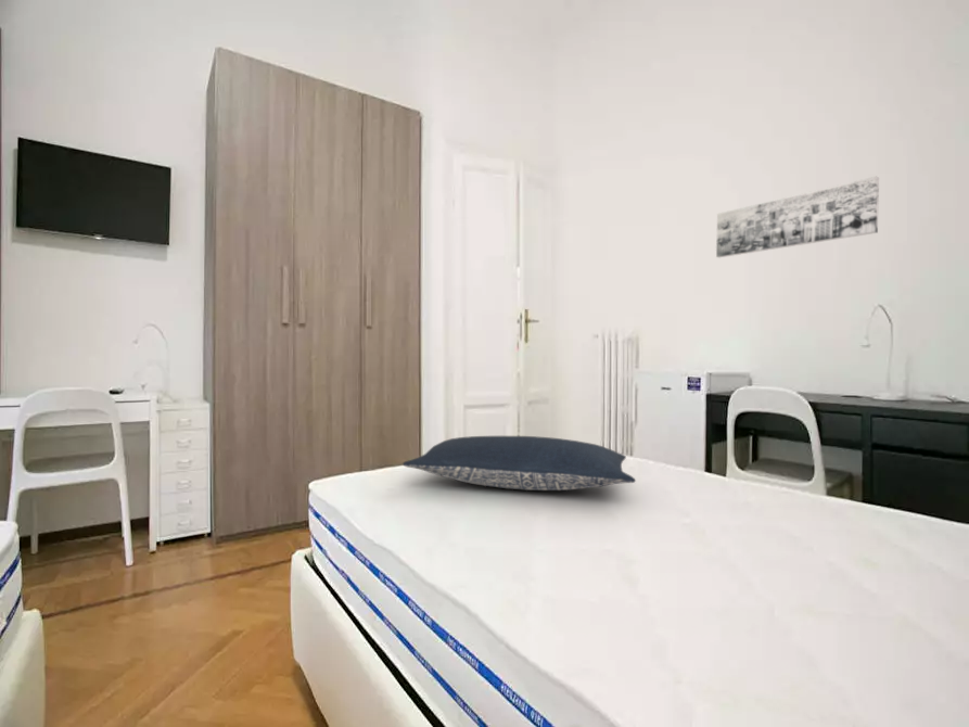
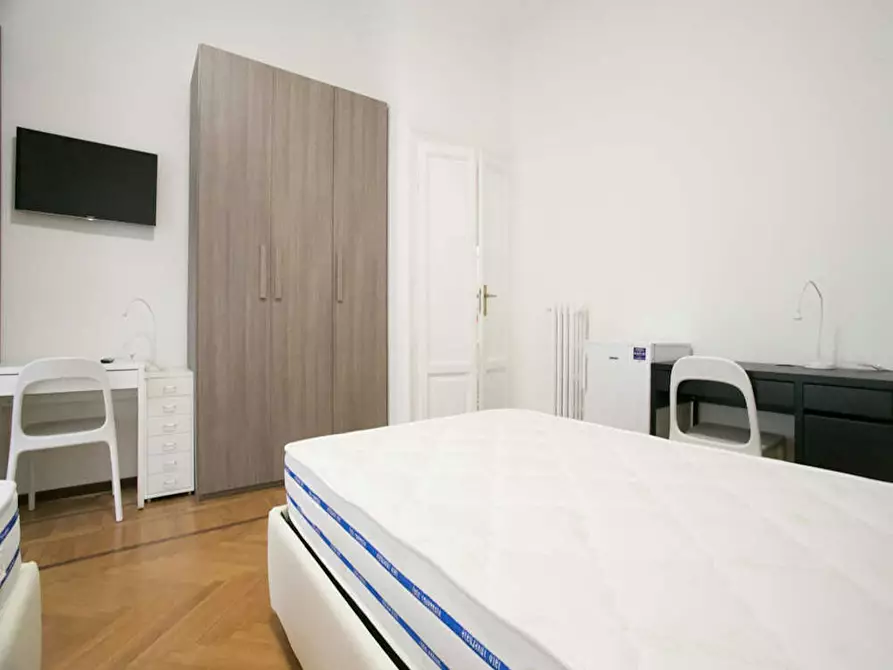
- wall art [715,176,880,259]
- pillow [401,435,637,492]
